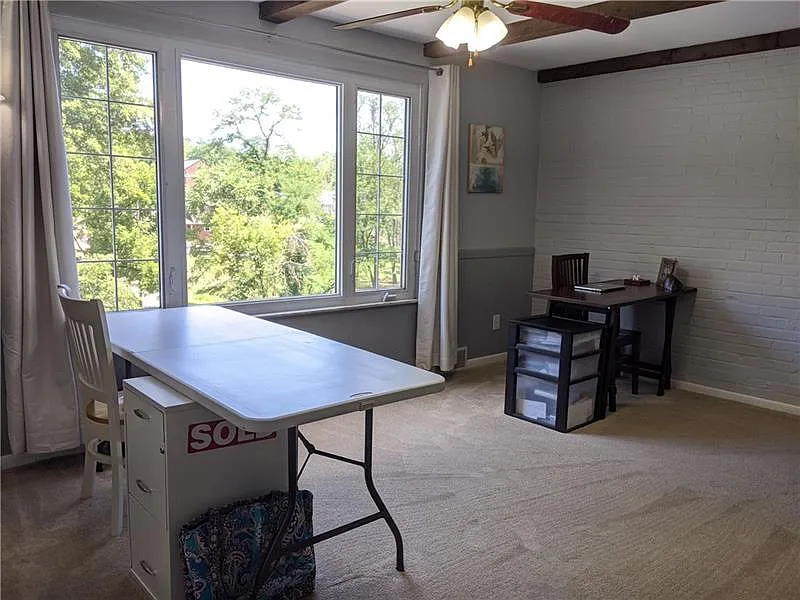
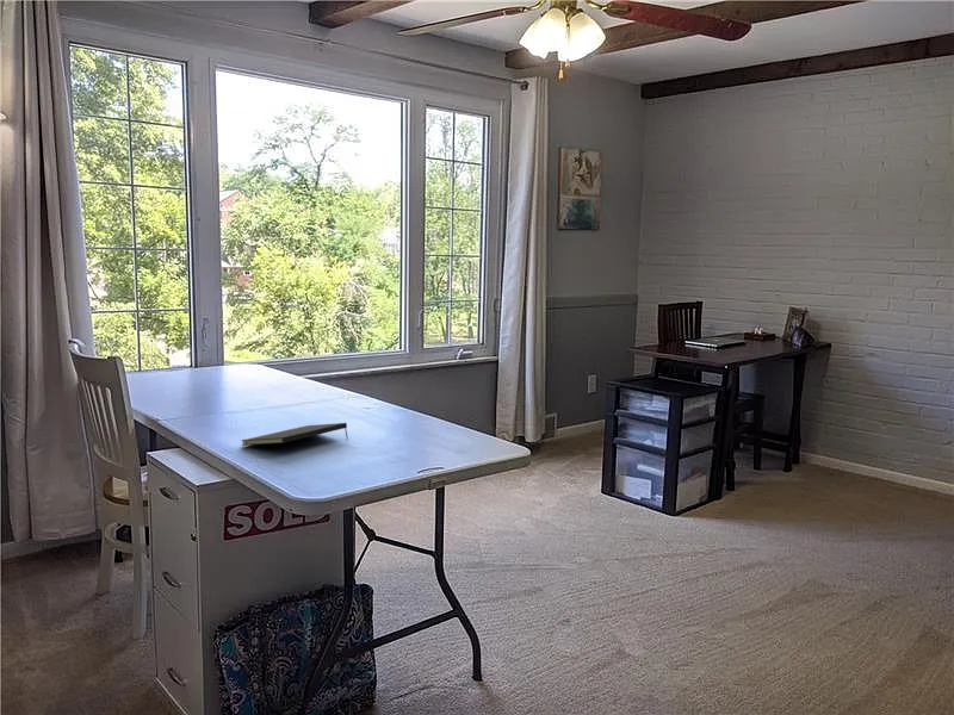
+ notepad [240,422,349,447]
